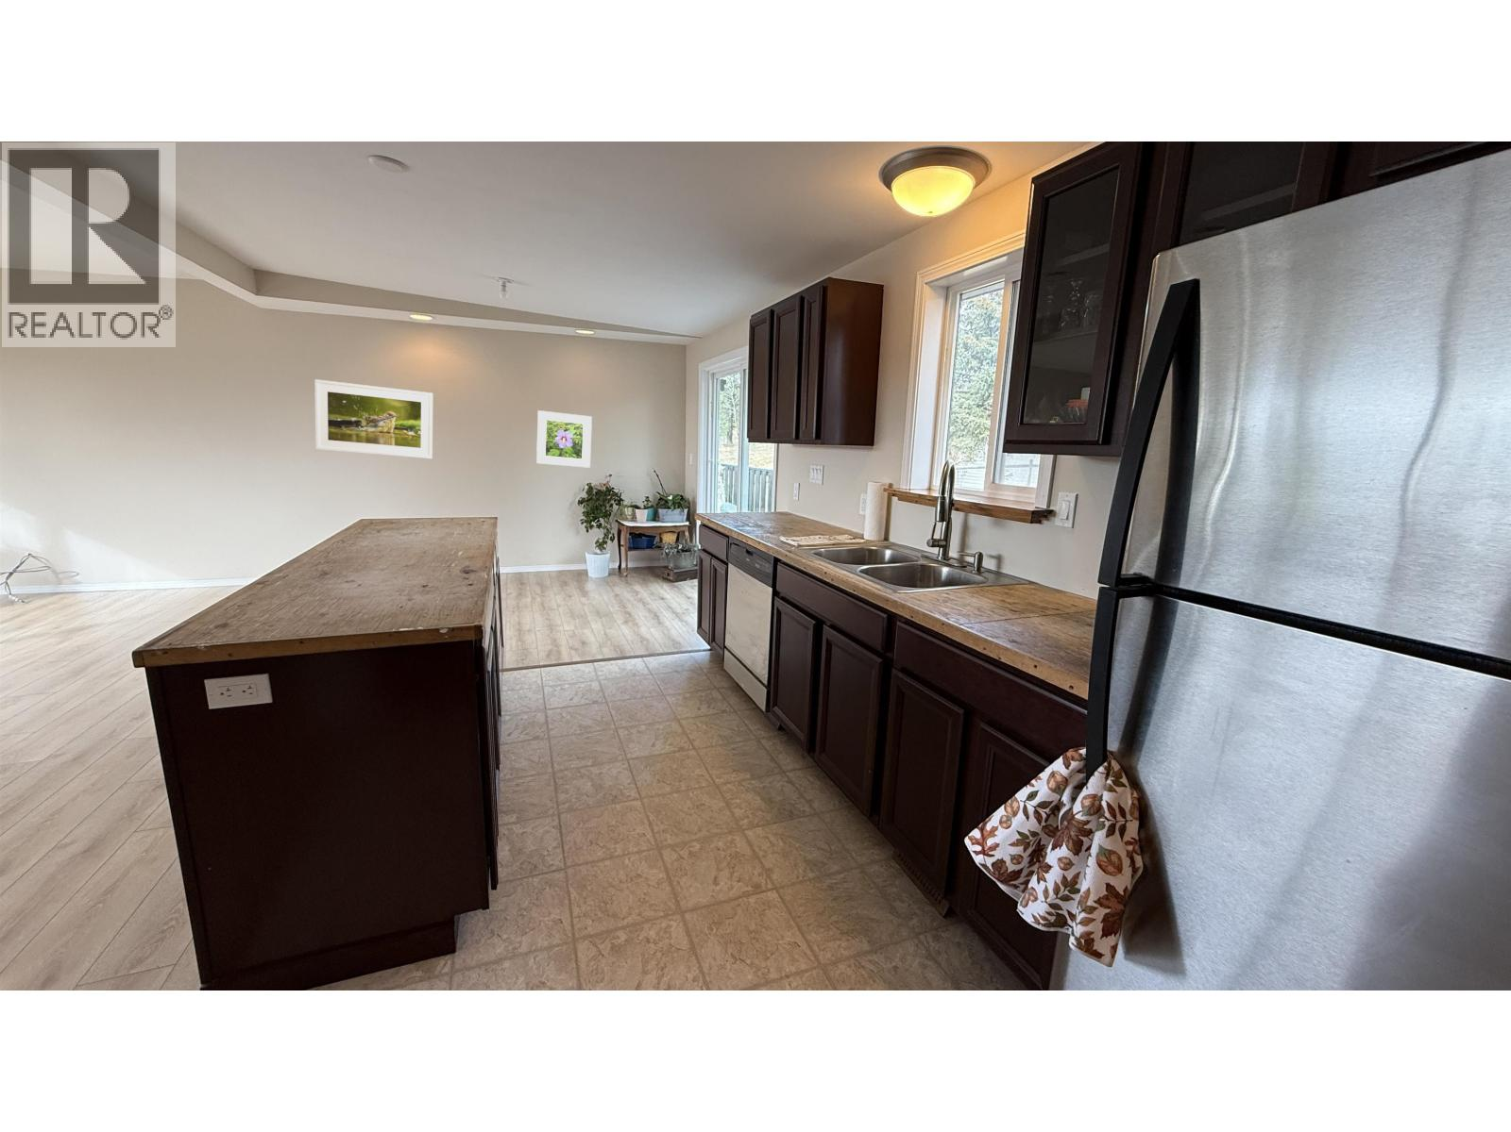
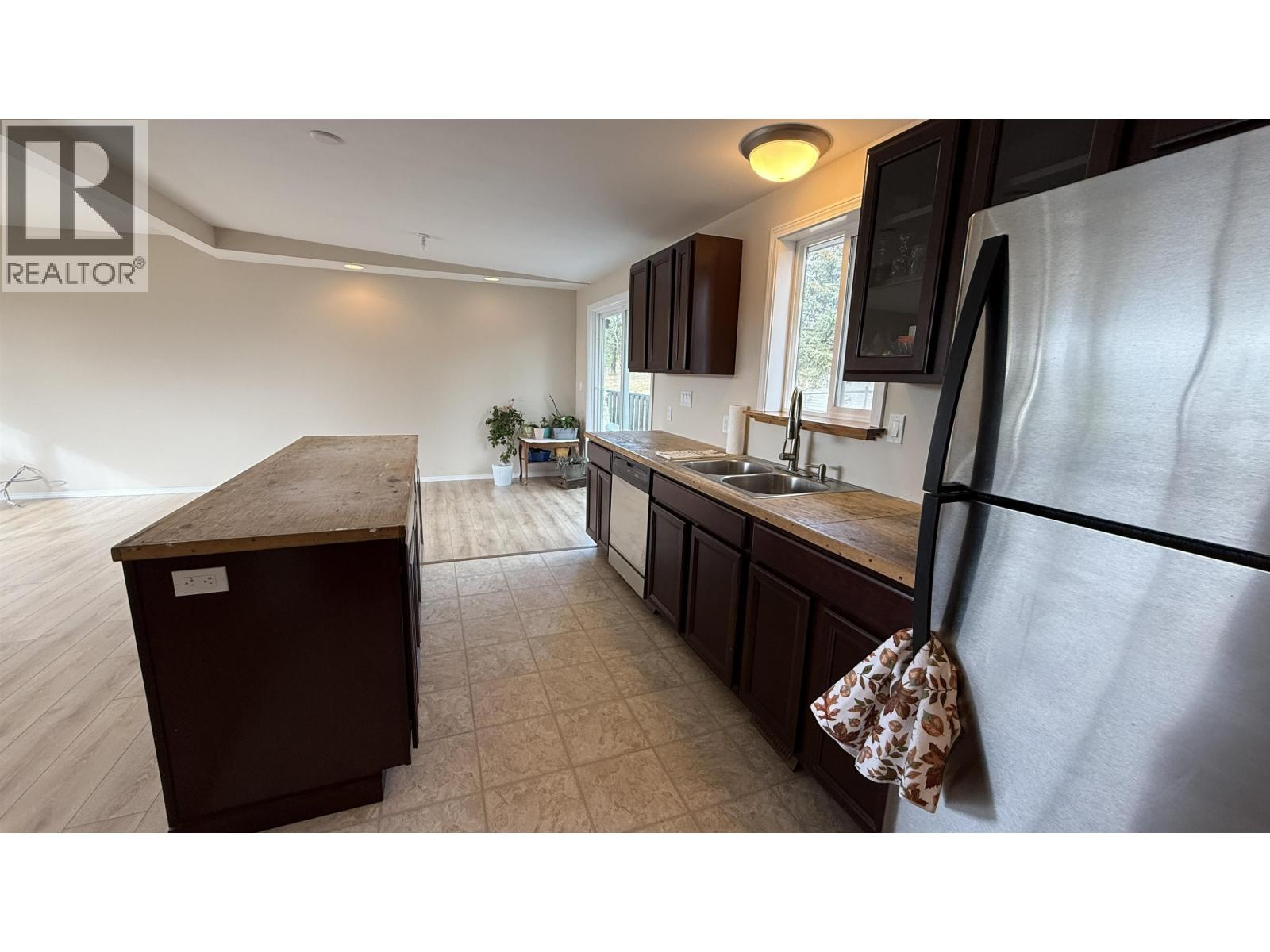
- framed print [535,409,593,468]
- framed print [314,378,433,459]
